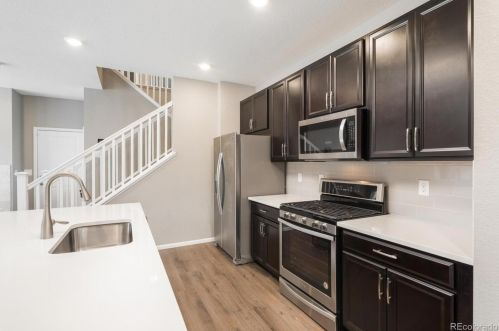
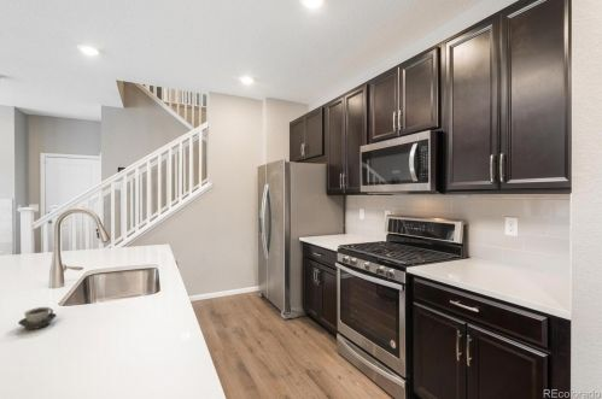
+ cup [17,306,58,330]
